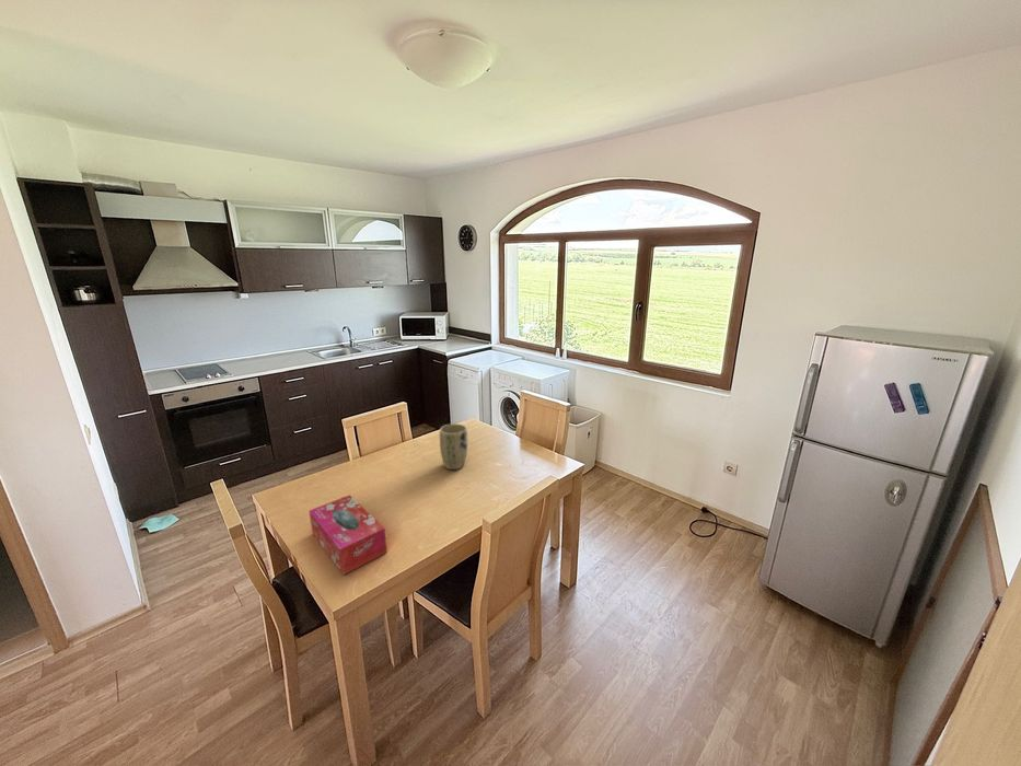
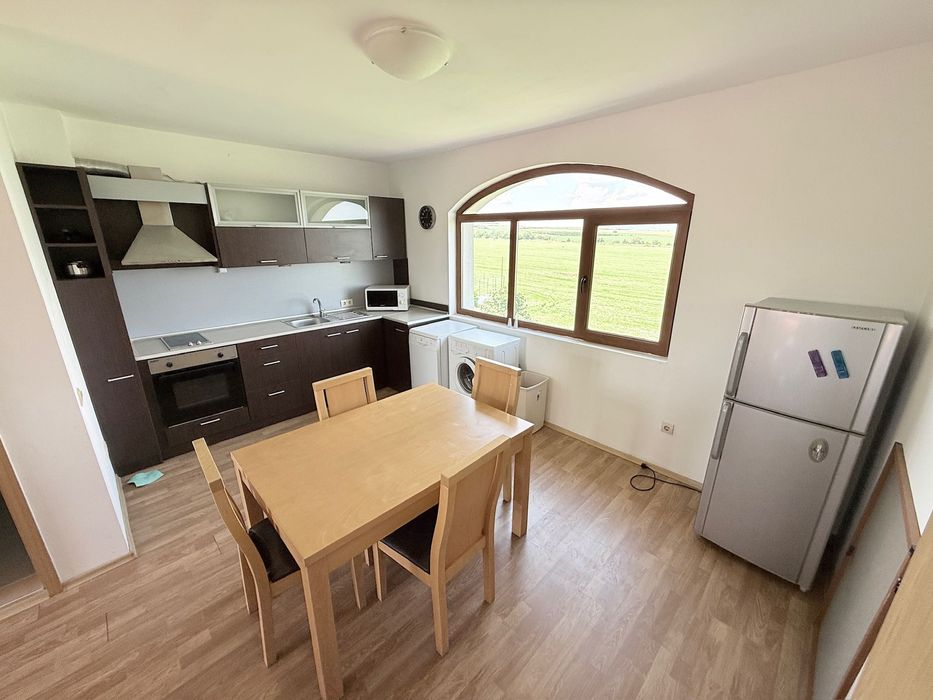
- tissue box [308,494,388,576]
- plant pot [439,422,468,471]
